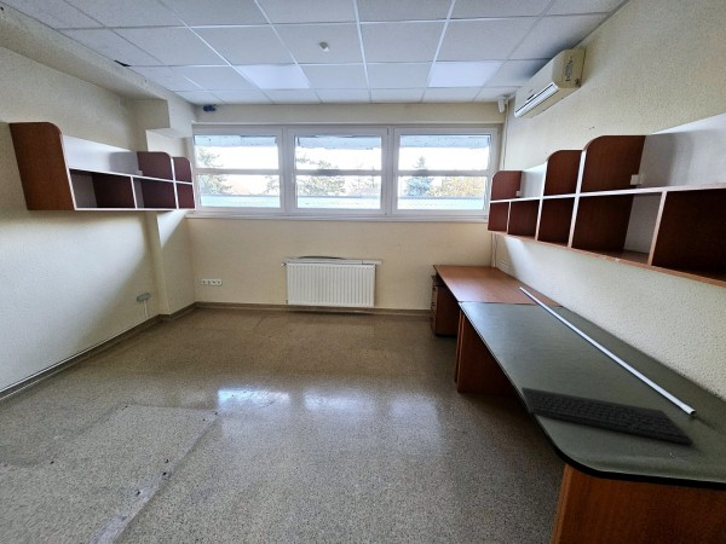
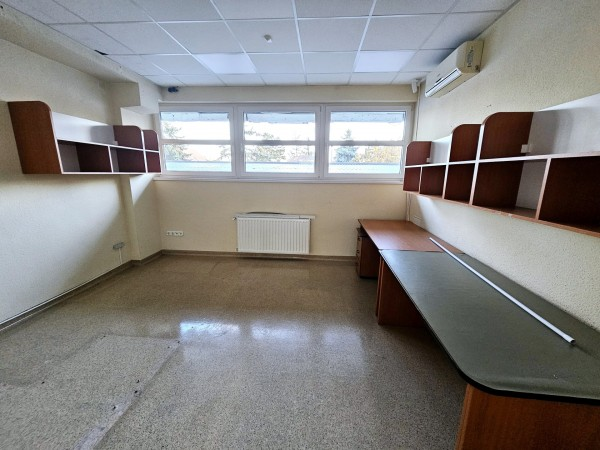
- keyboard [520,386,695,446]
